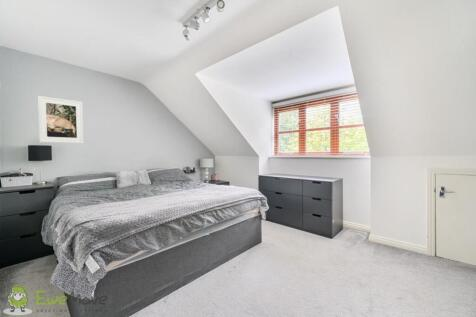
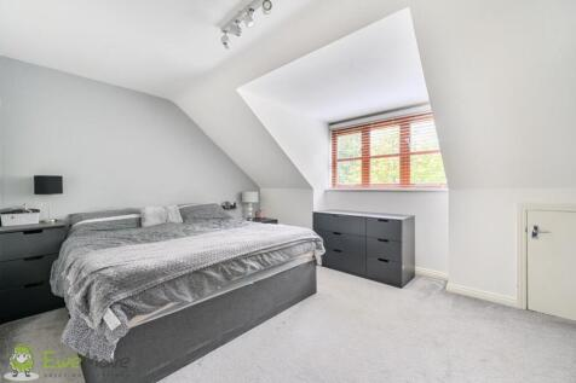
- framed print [37,95,84,144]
